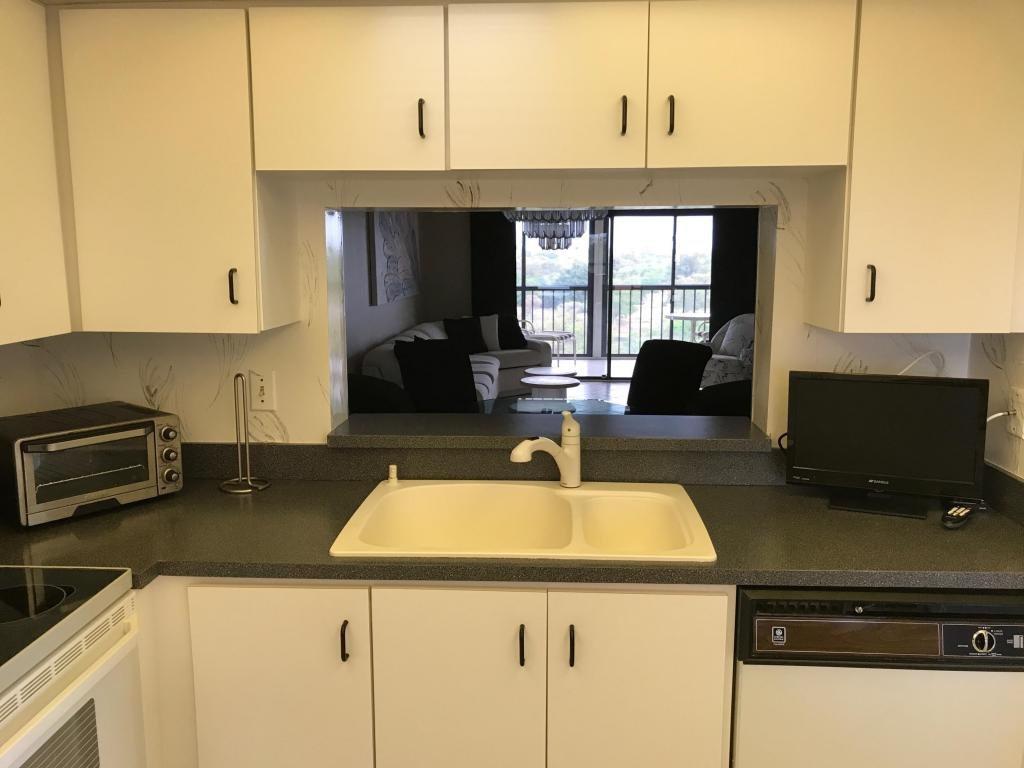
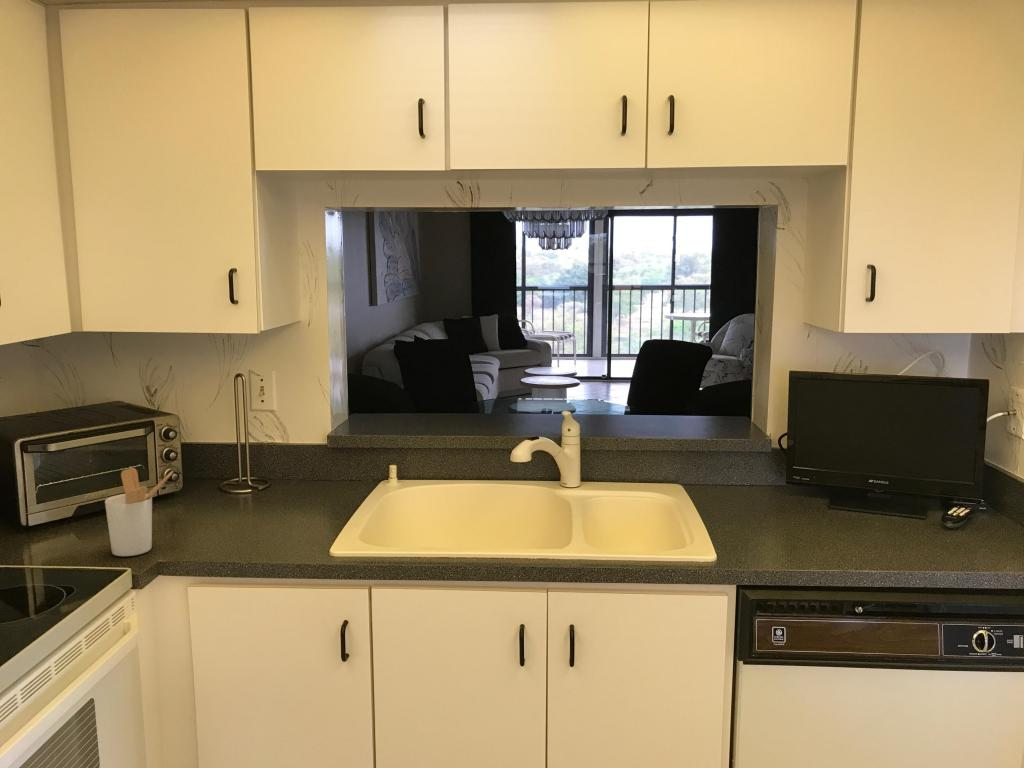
+ utensil holder [104,467,175,557]
